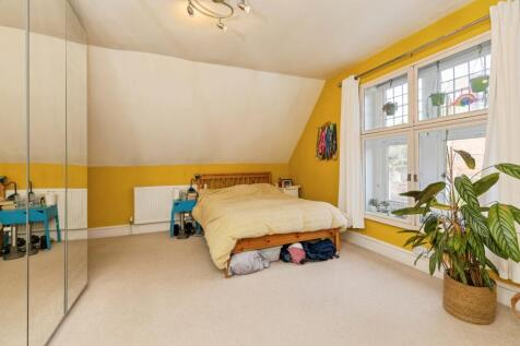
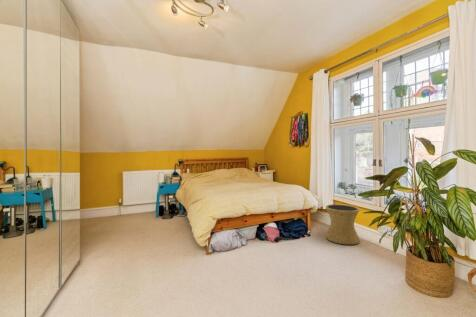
+ side table [324,203,361,246]
